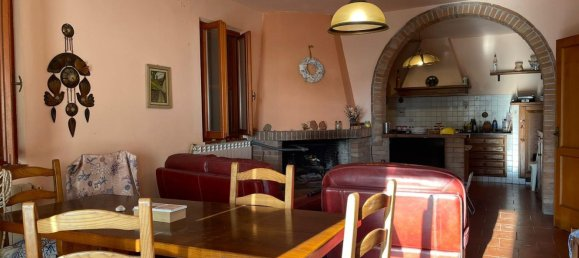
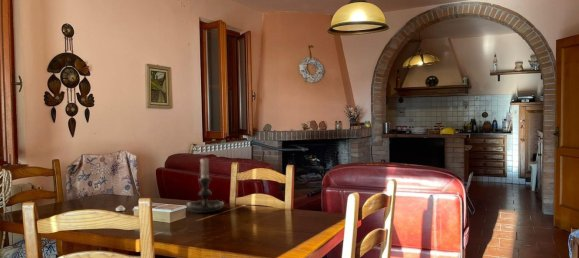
+ candle holder [185,156,225,214]
